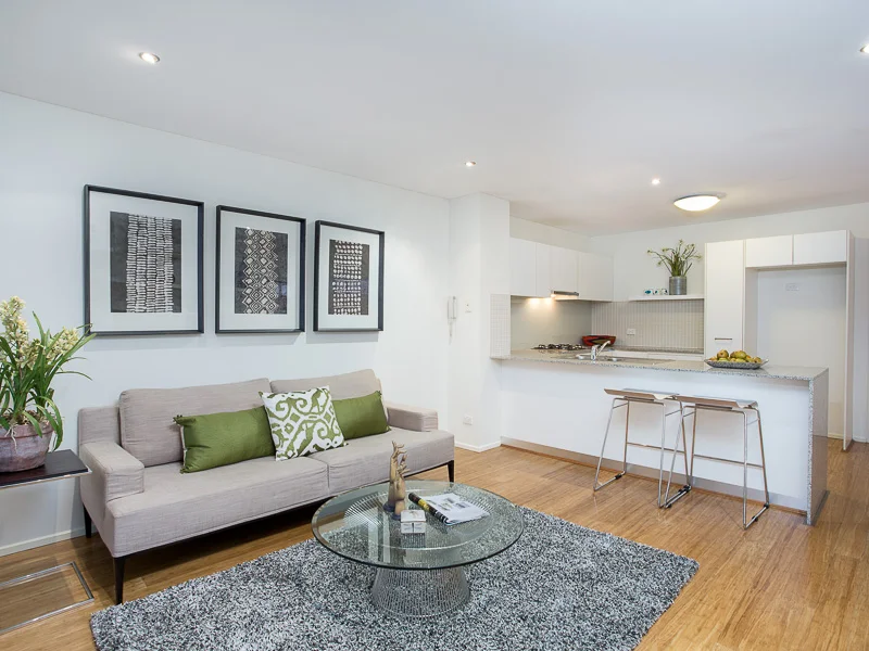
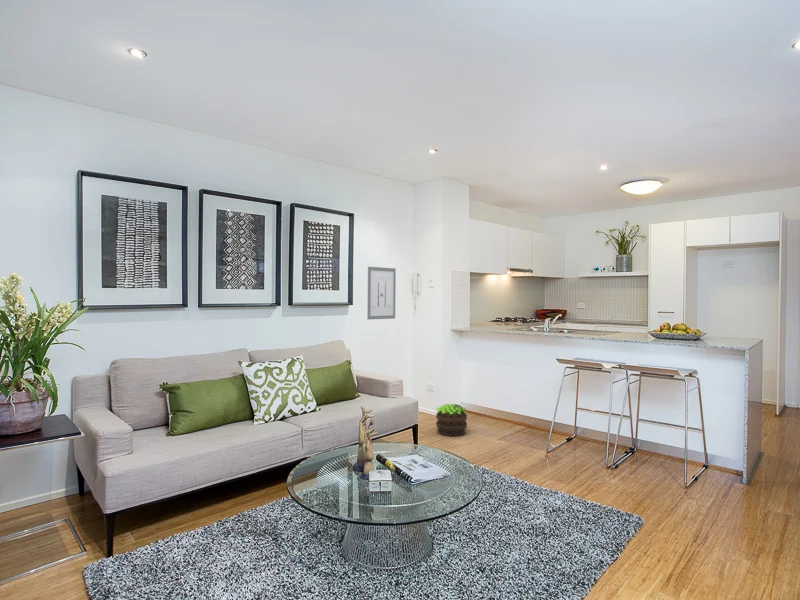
+ wall art [366,266,397,320]
+ potted plant [435,403,468,437]
